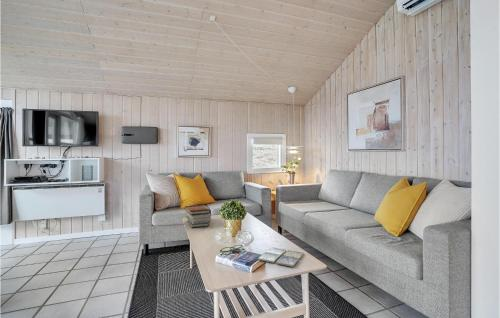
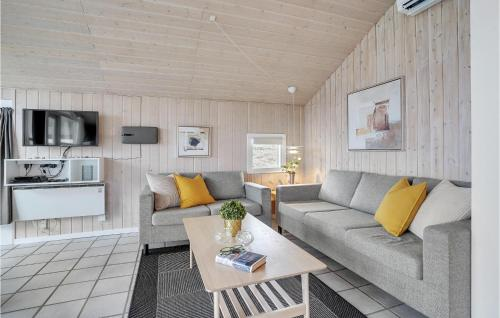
- book stack [184,204,212,228]
- drink coaster [257,246,305,268]
